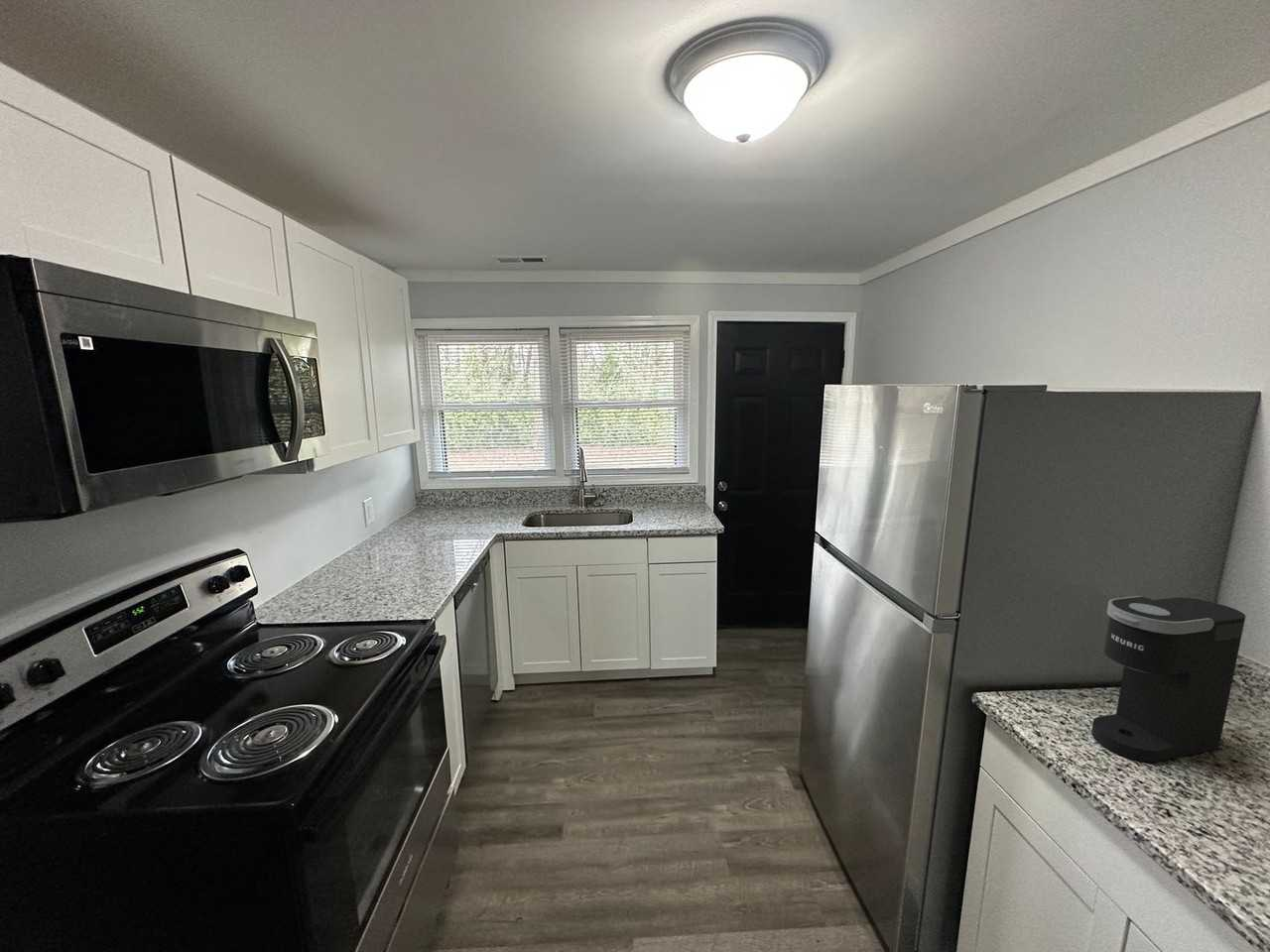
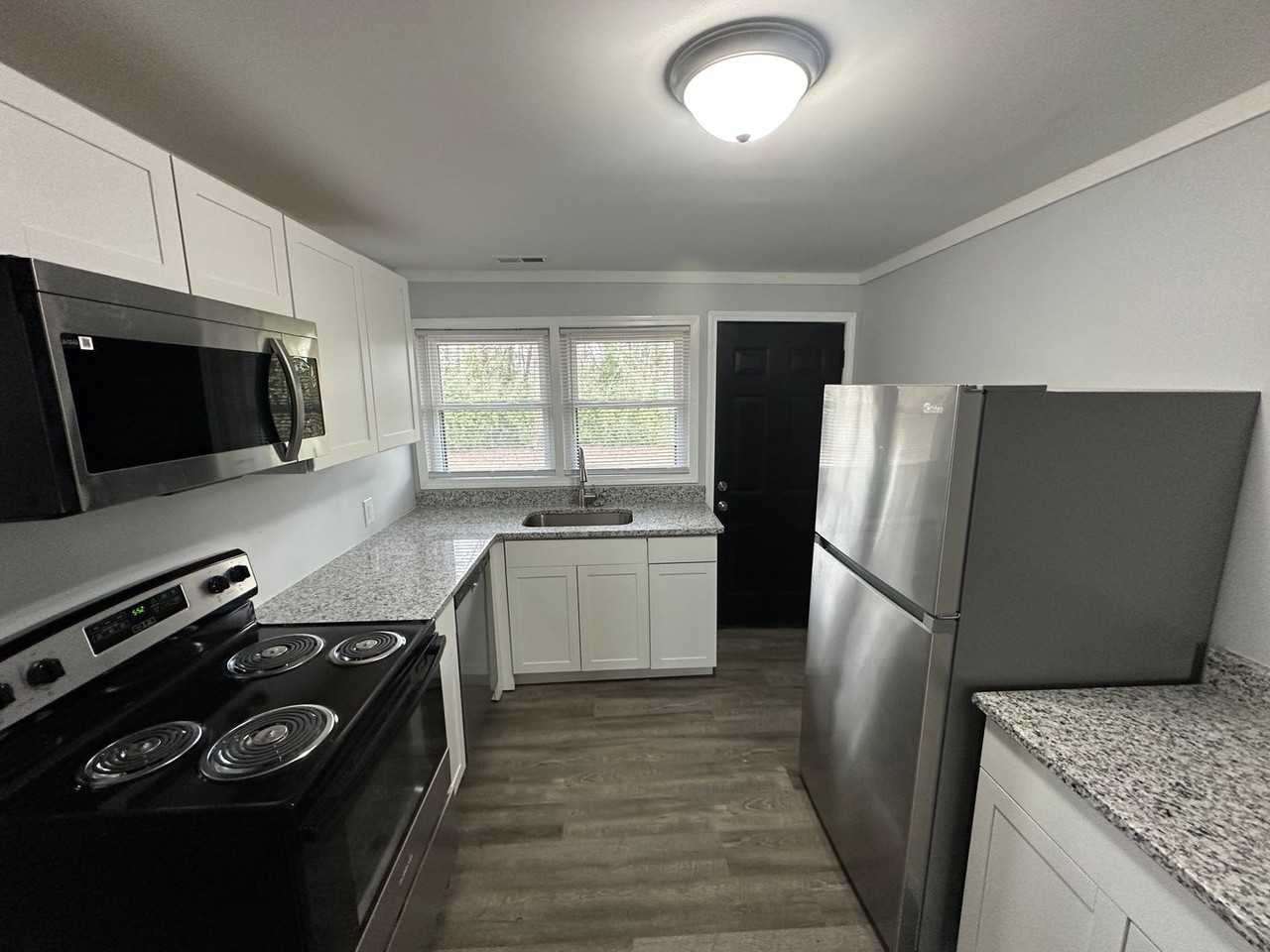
- coffee maker [1090,595,1246,764]
